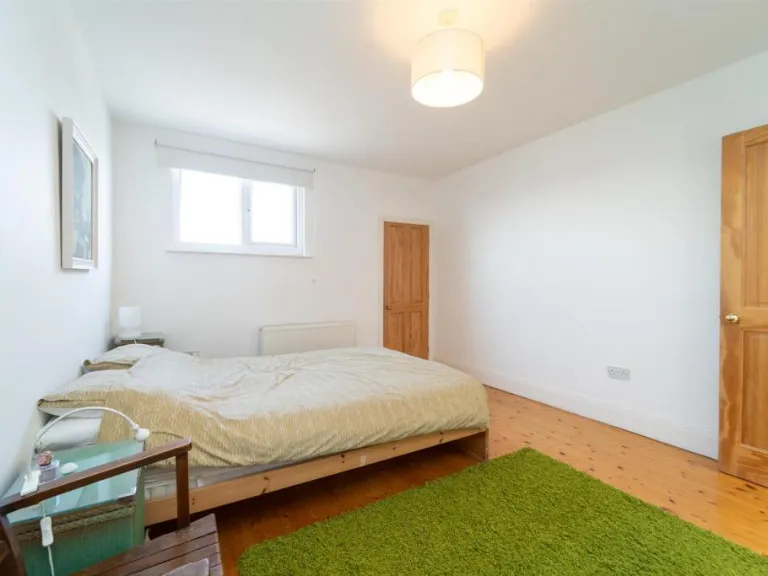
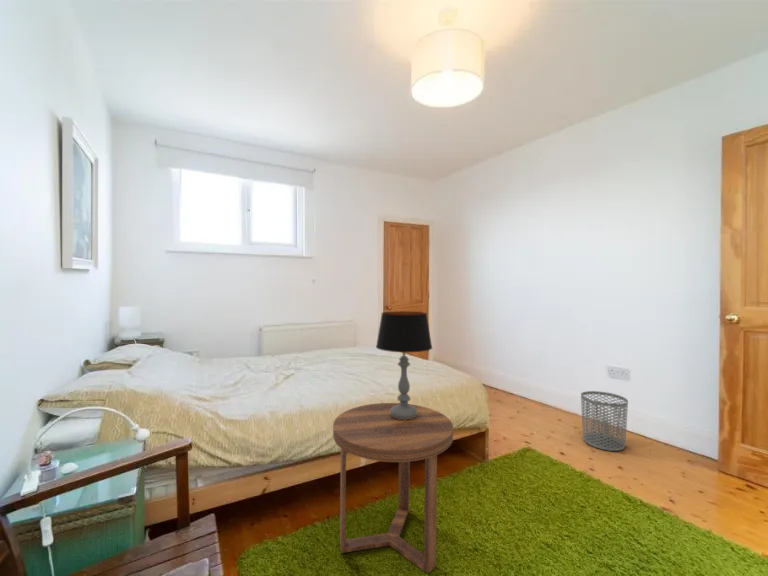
+ waste bin [580,390,629,452]
+ table lamp [375,311,433,420]
+ side table [332,402,454,575]
